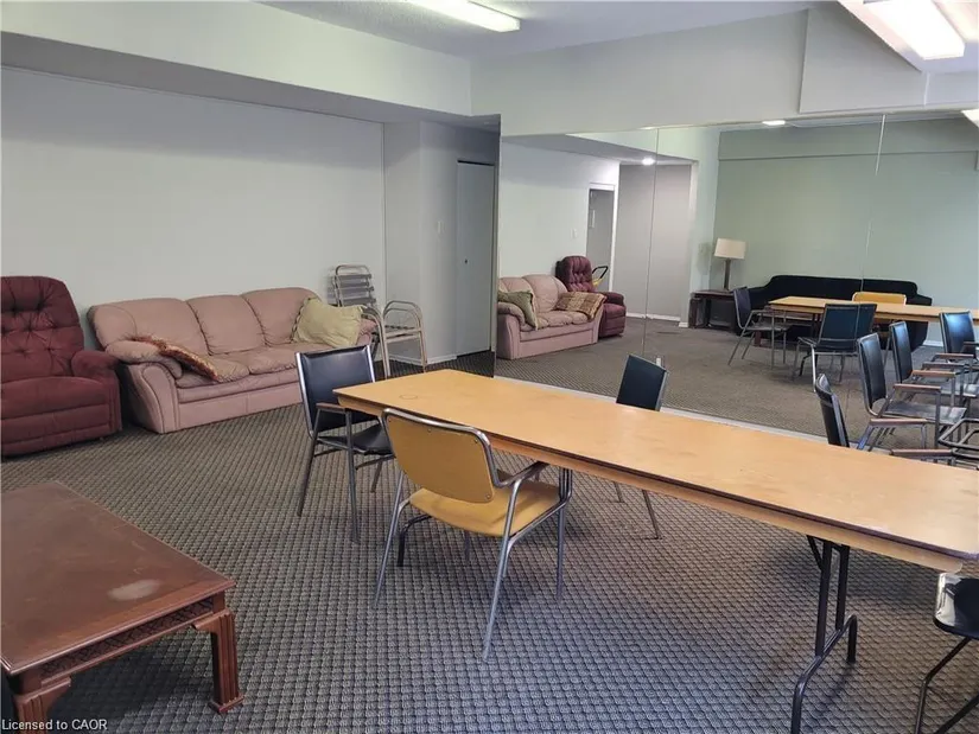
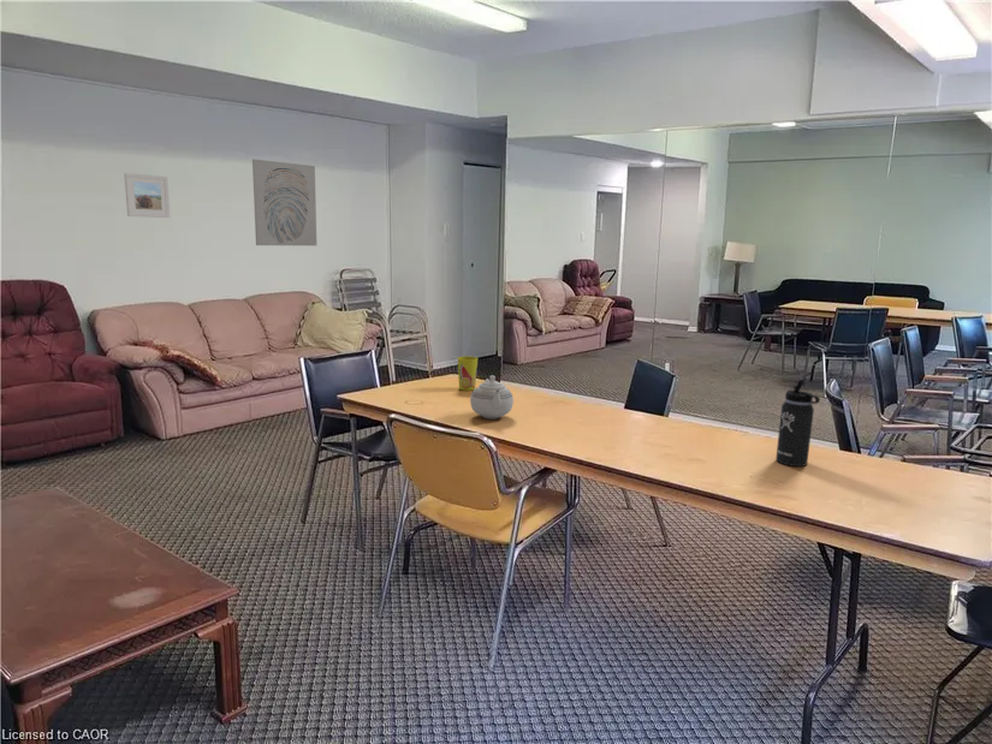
+ wall art [251,159,317,246]
+ thermos bottle [774,379,821,468]
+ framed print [124,172,171,219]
+ teapot [469,374,515,419]
+ cup [457,355,479,392]
